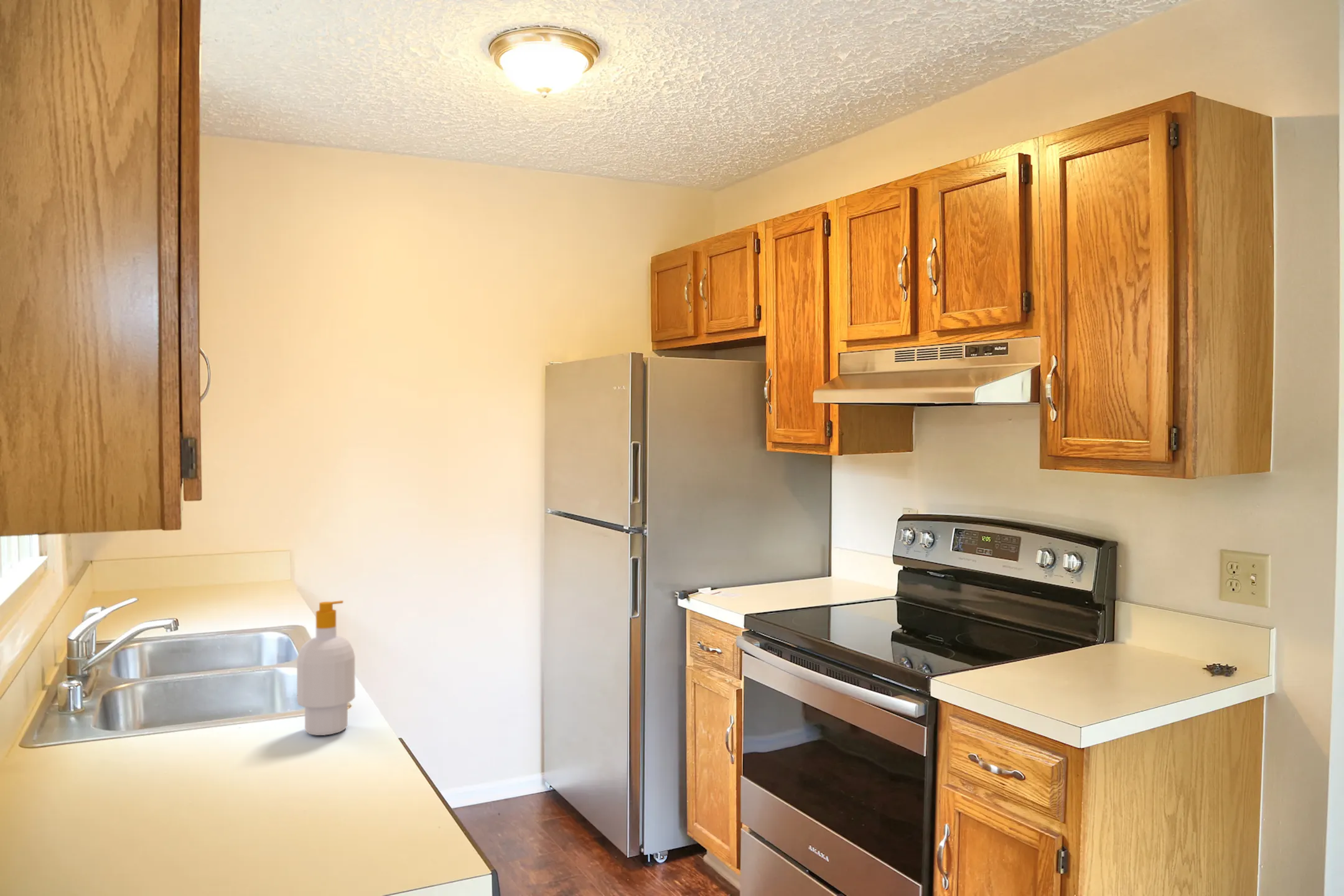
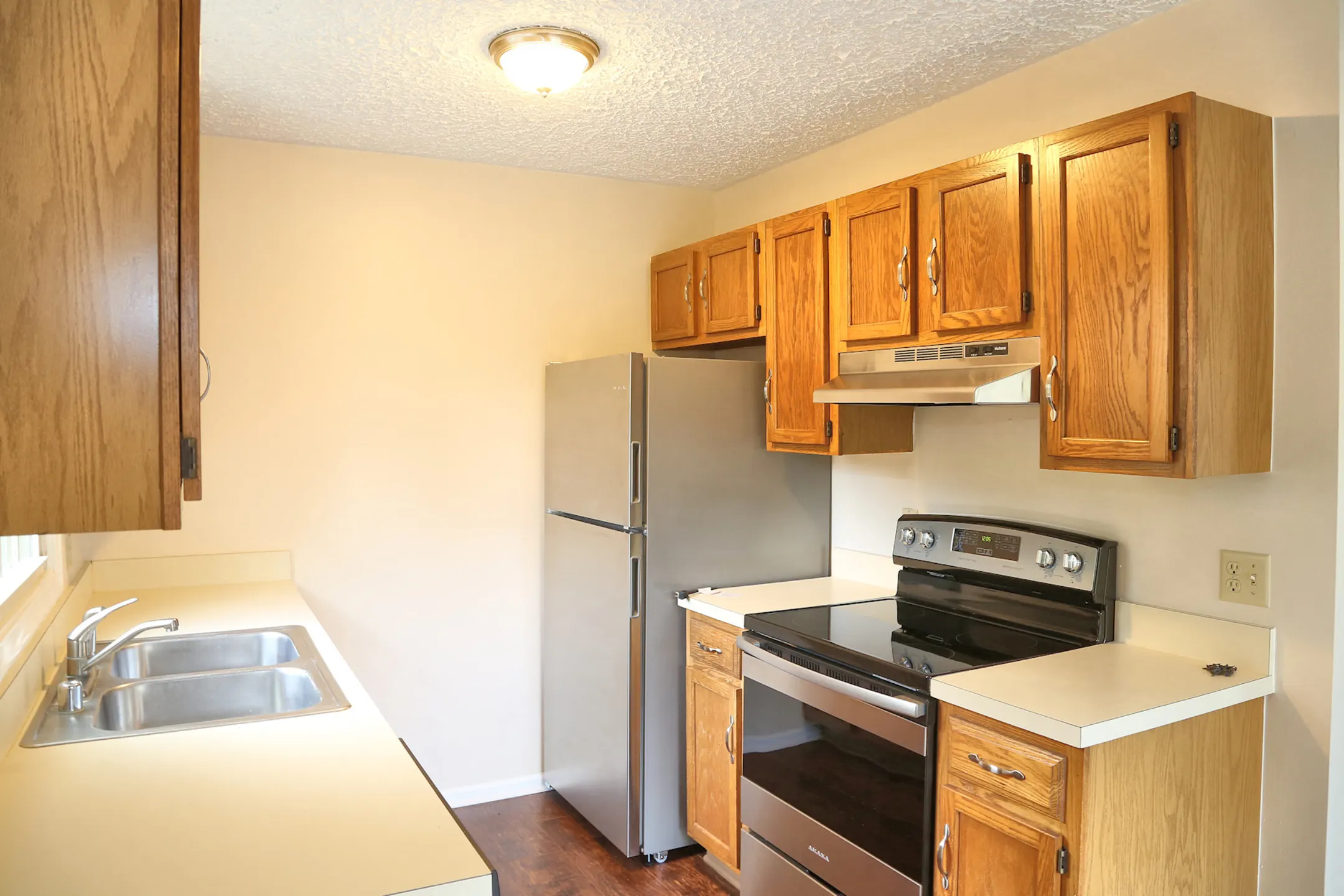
- soap bottle [296,600,356,736]
